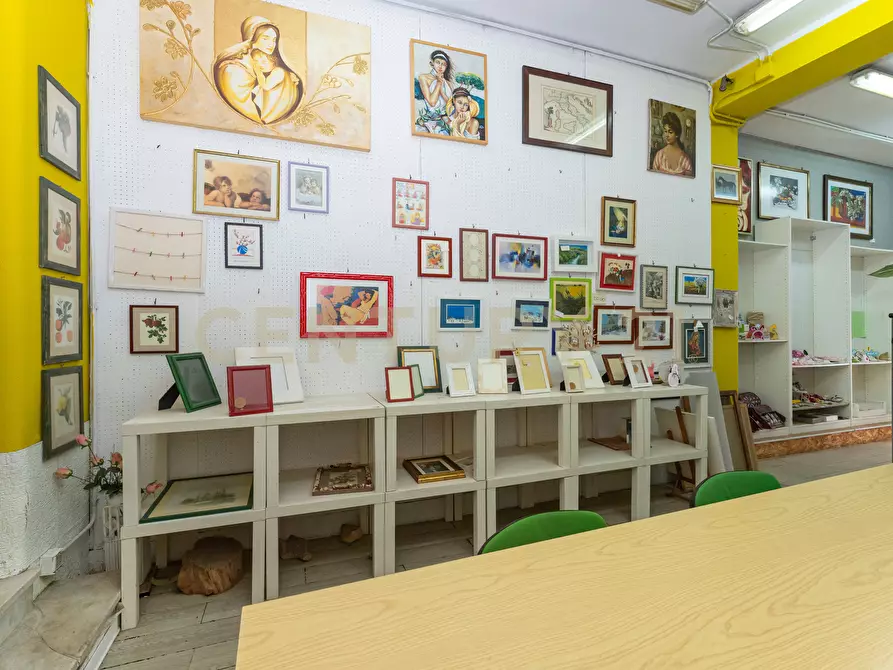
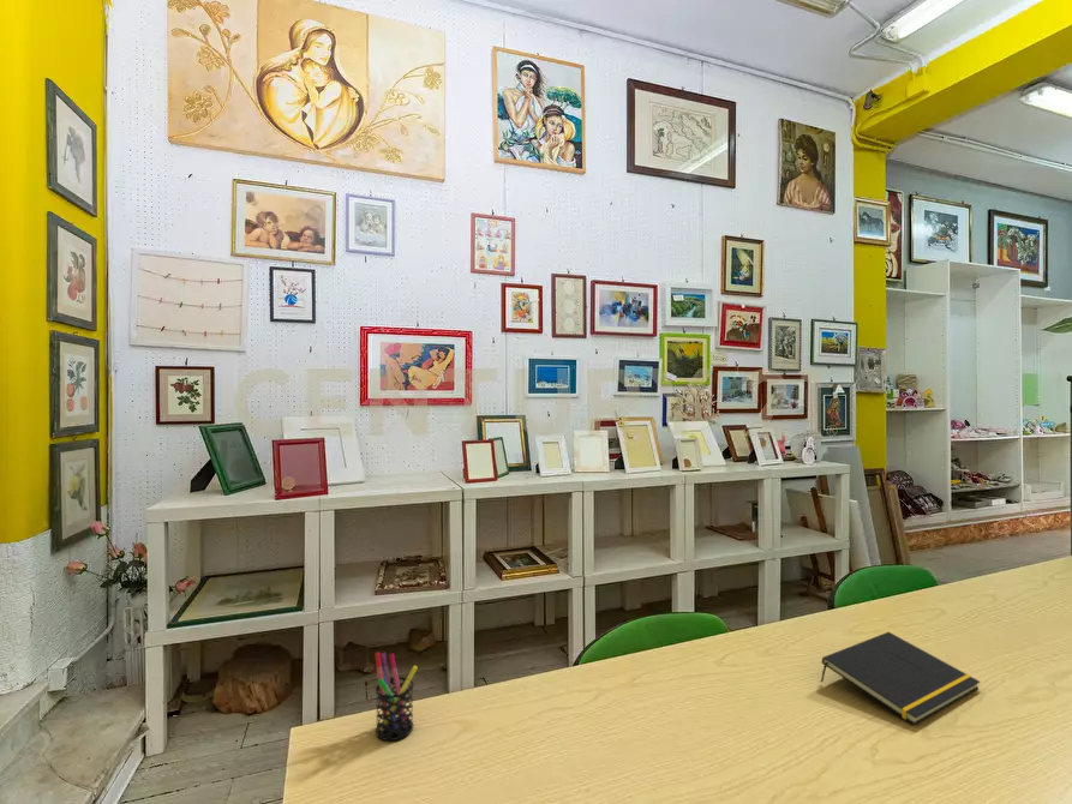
+ notepad [820,631,981,726]
+ pen holder [375,650,419,742]
